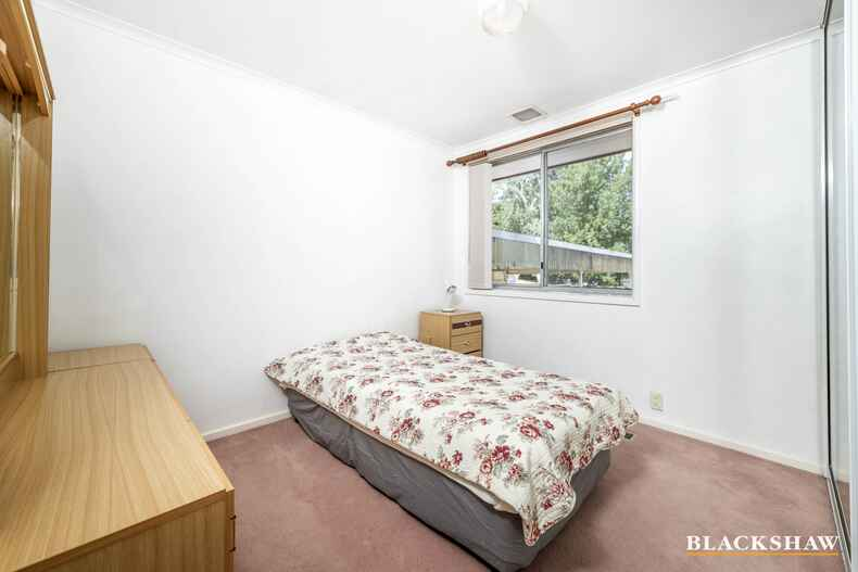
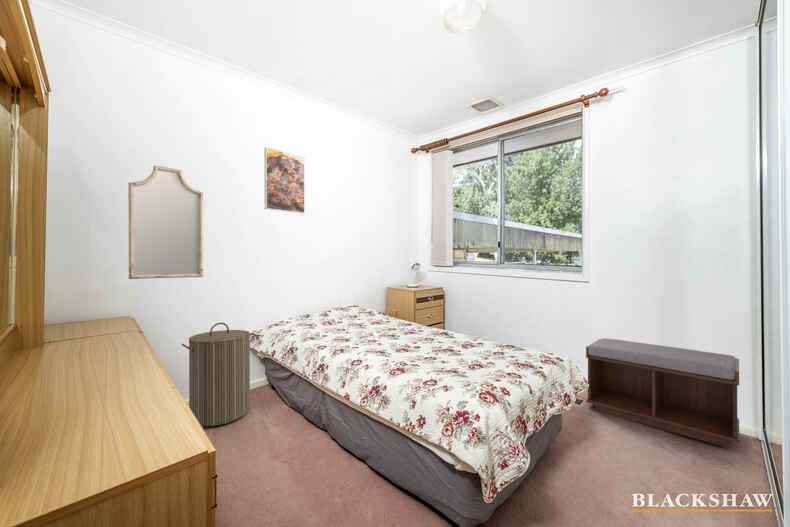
+ bench [585,337,740,448]
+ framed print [264,146,306,214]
+ laundry hamper [180,322,256,427]
+ home mirror [127,164,204,280]
